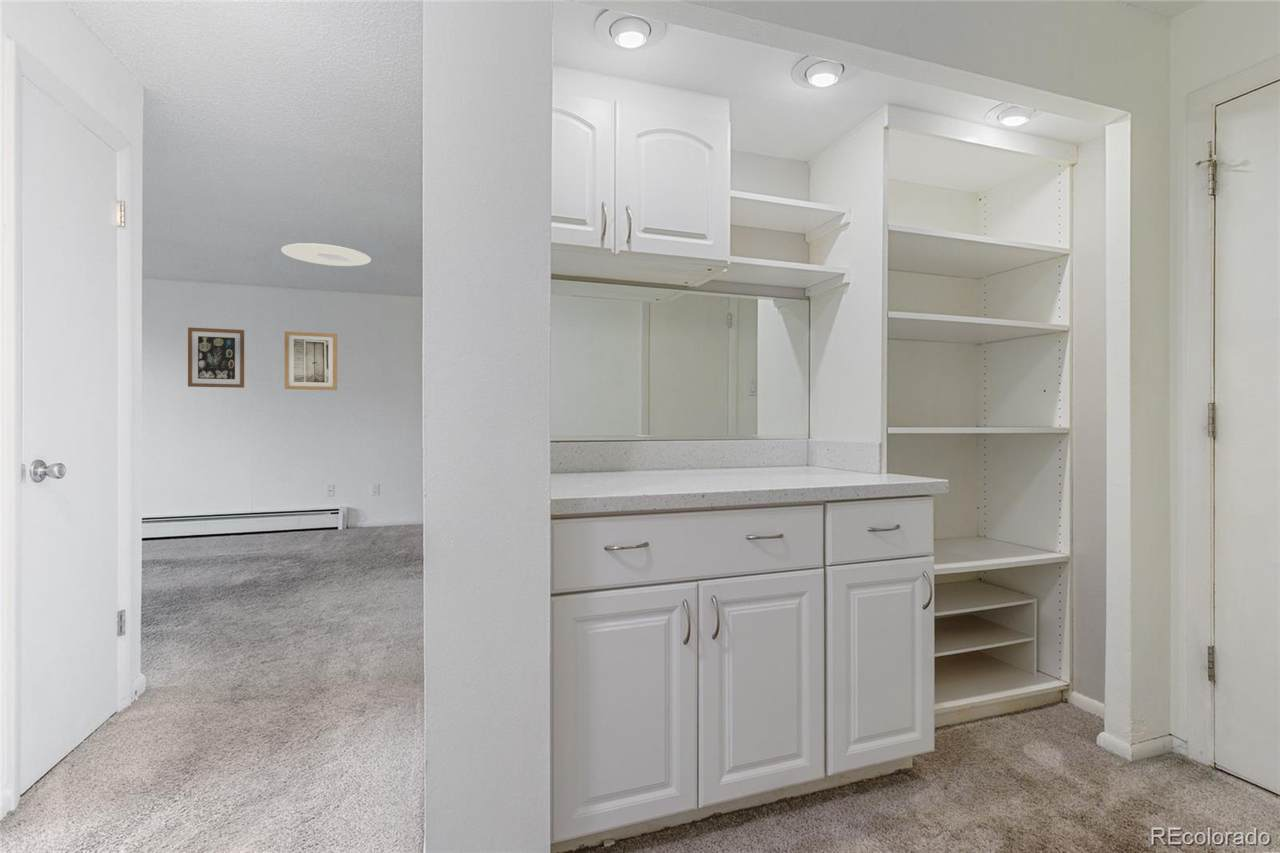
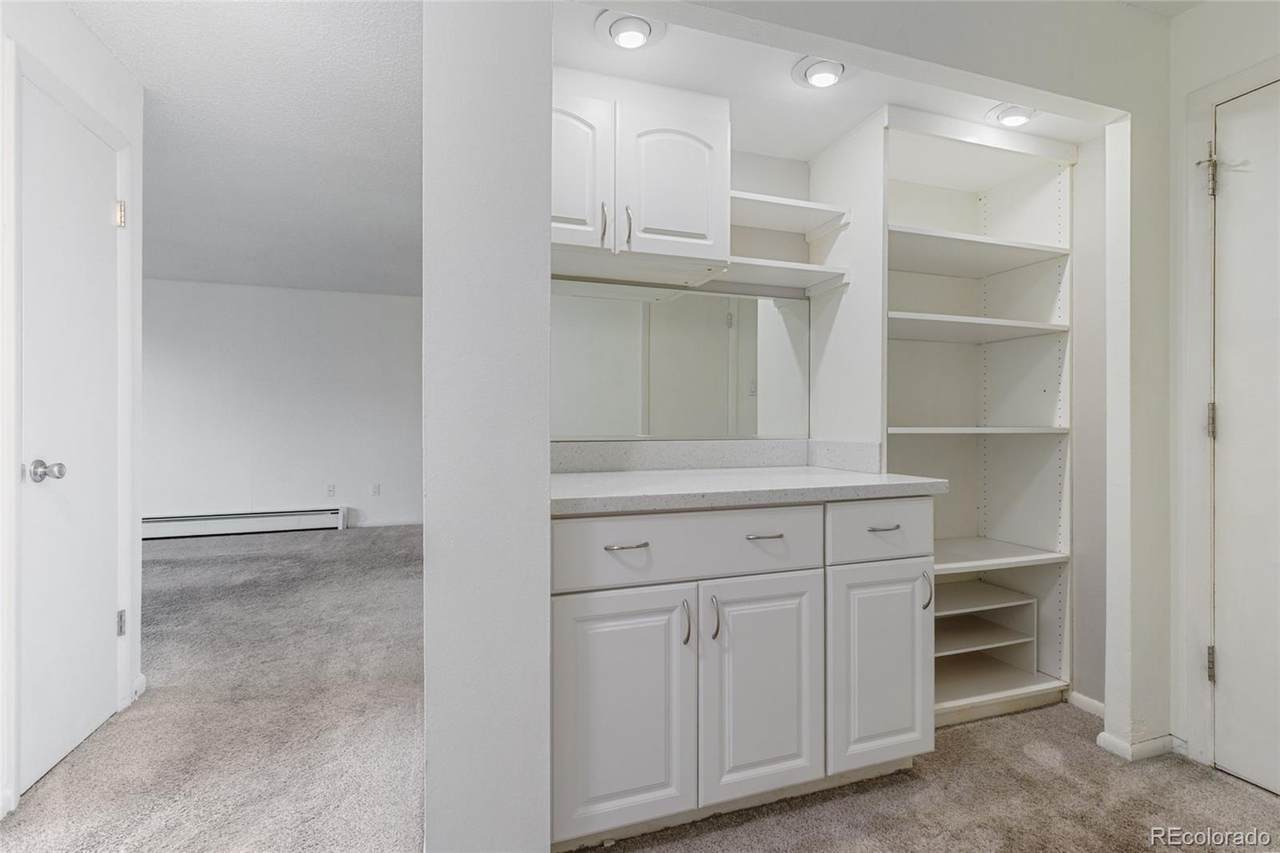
- ceiling light [280,242,372,267]
- wall art [187,326,245,389]
- wall art [284,331,338,391]
